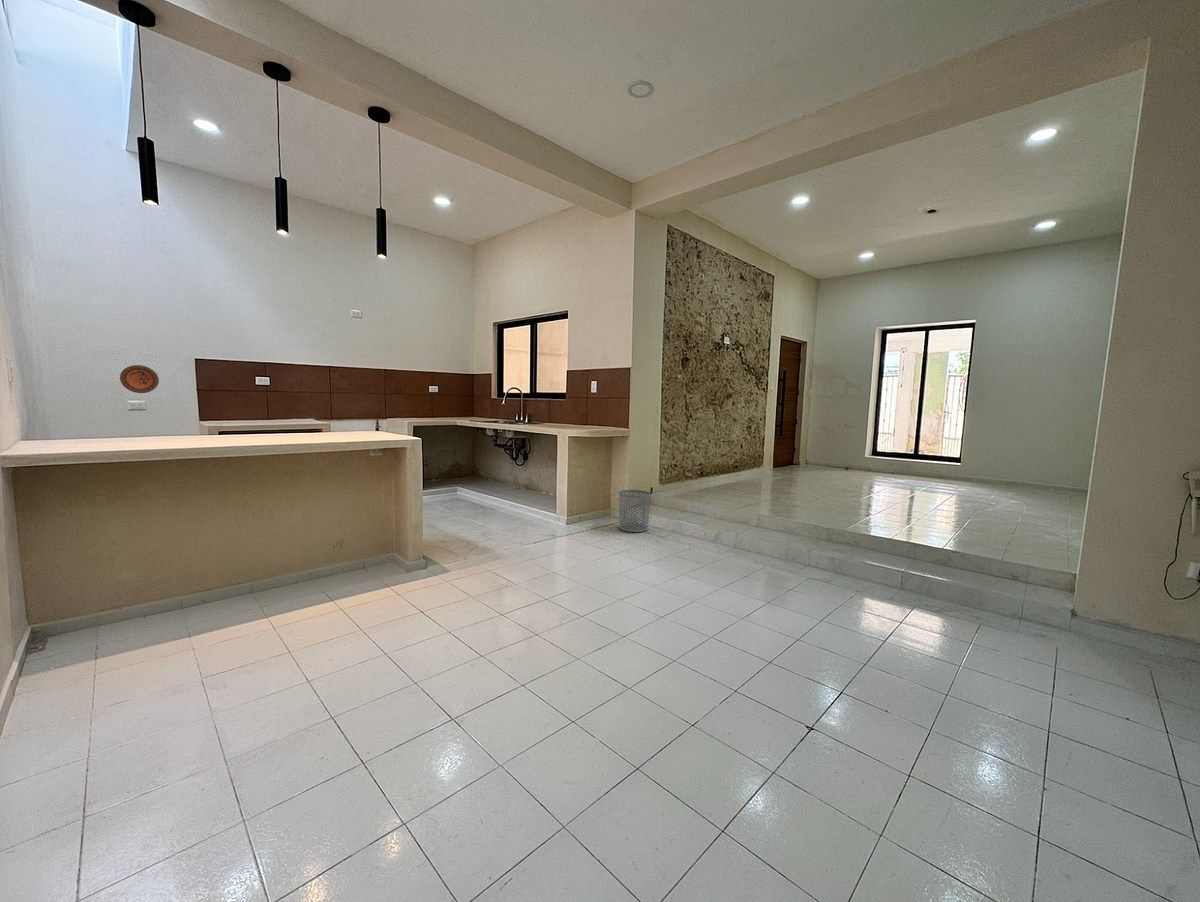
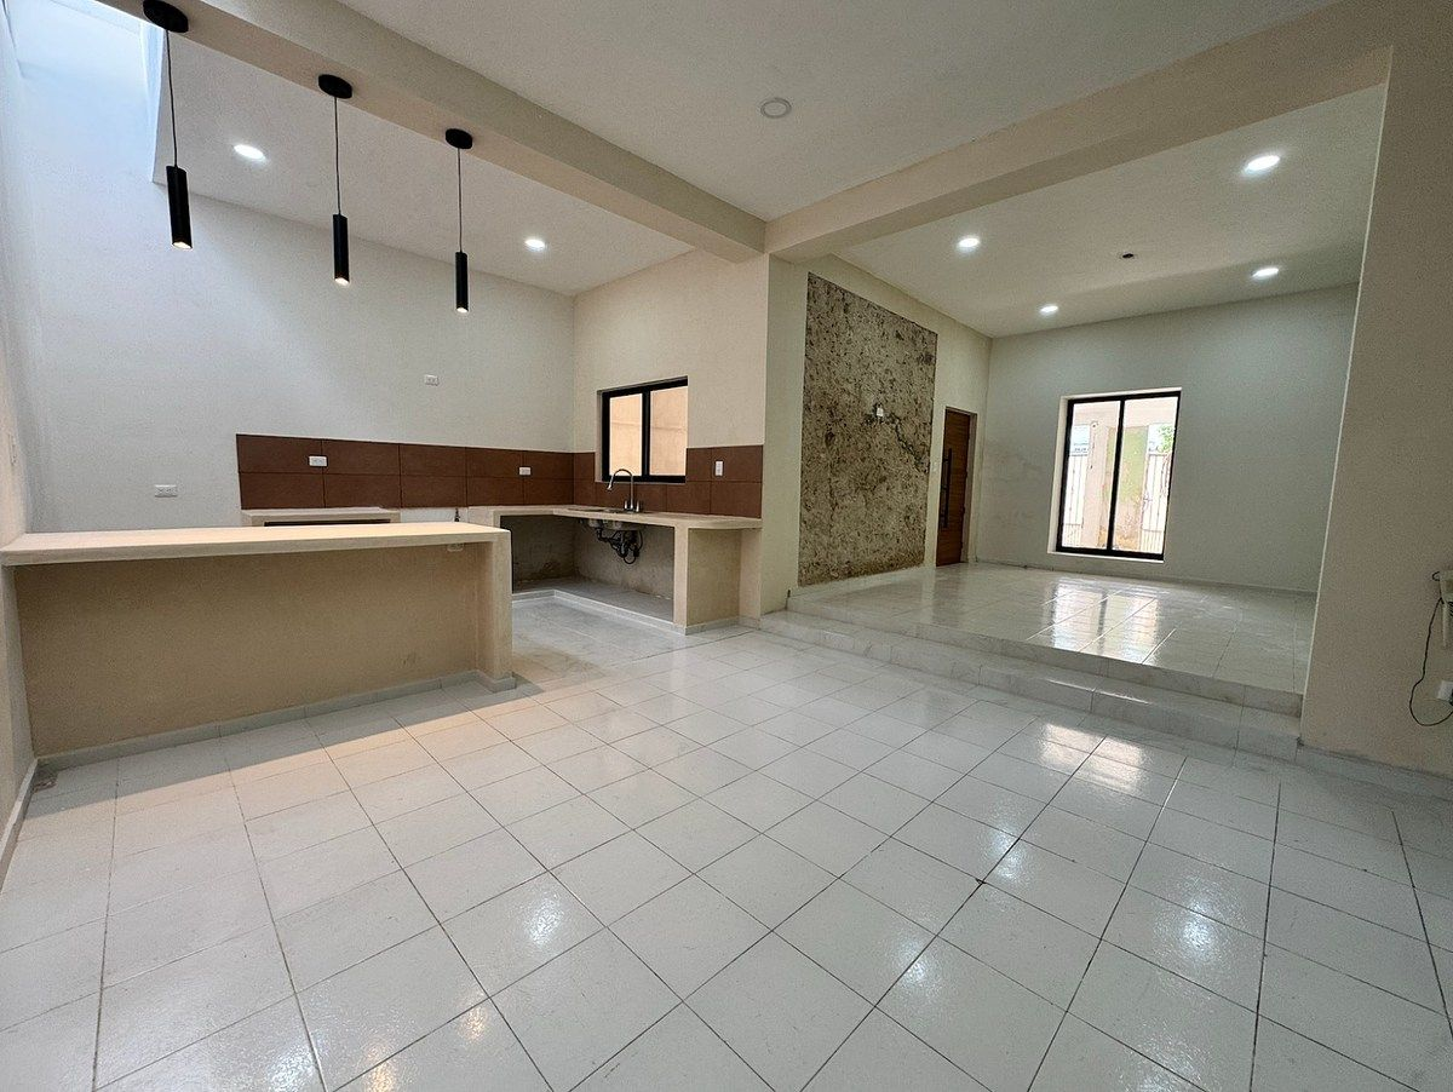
- decorative plate [119,364,160,394]
- waste bin [618,489,652,533]
